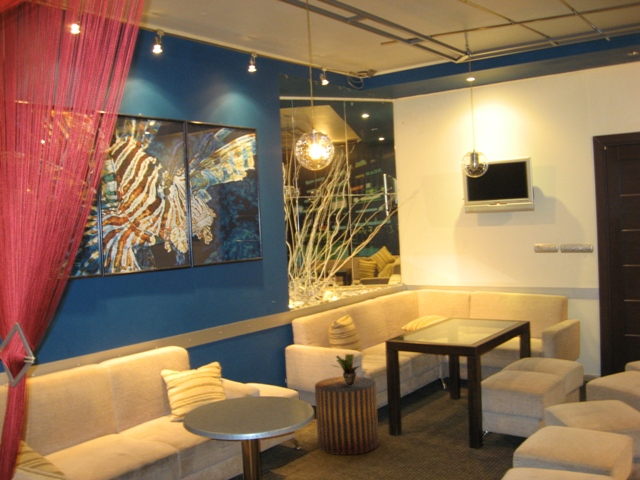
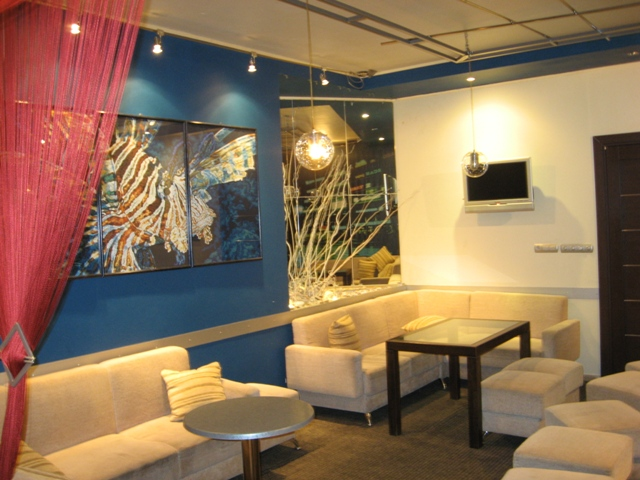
- stool [314,375,380,456]
- potted plant [331,352,364,385]
